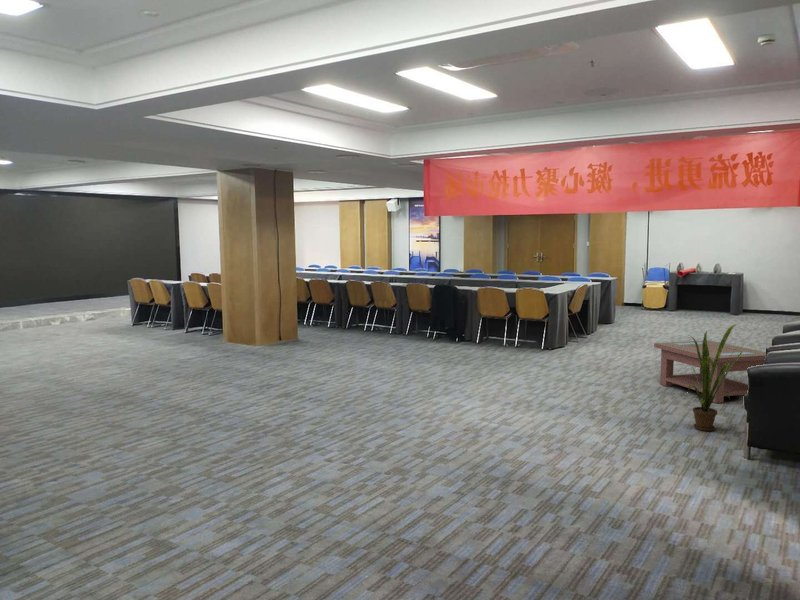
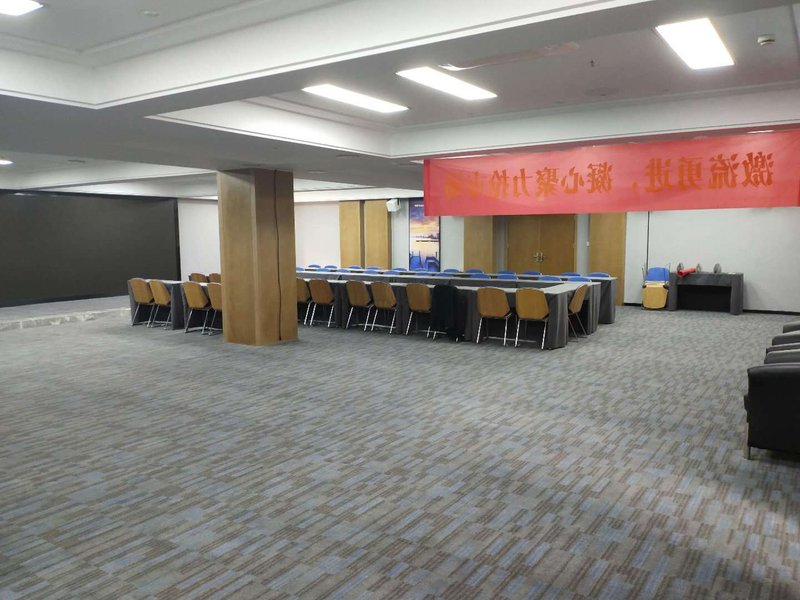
- coffee table [653,339,767,404]
- house plant [687,323,746,432]
